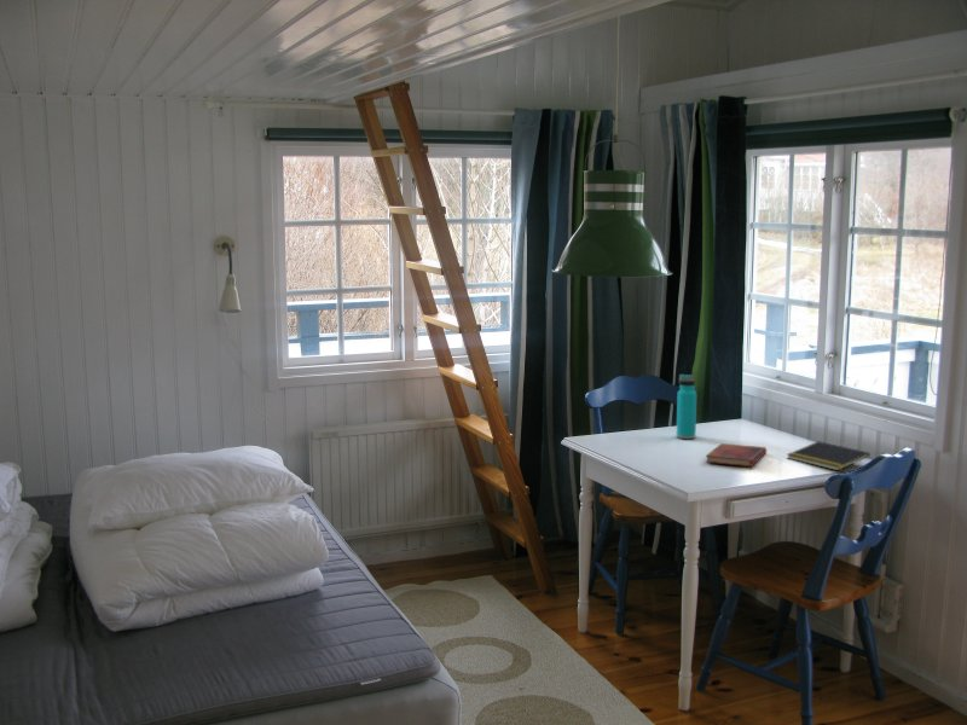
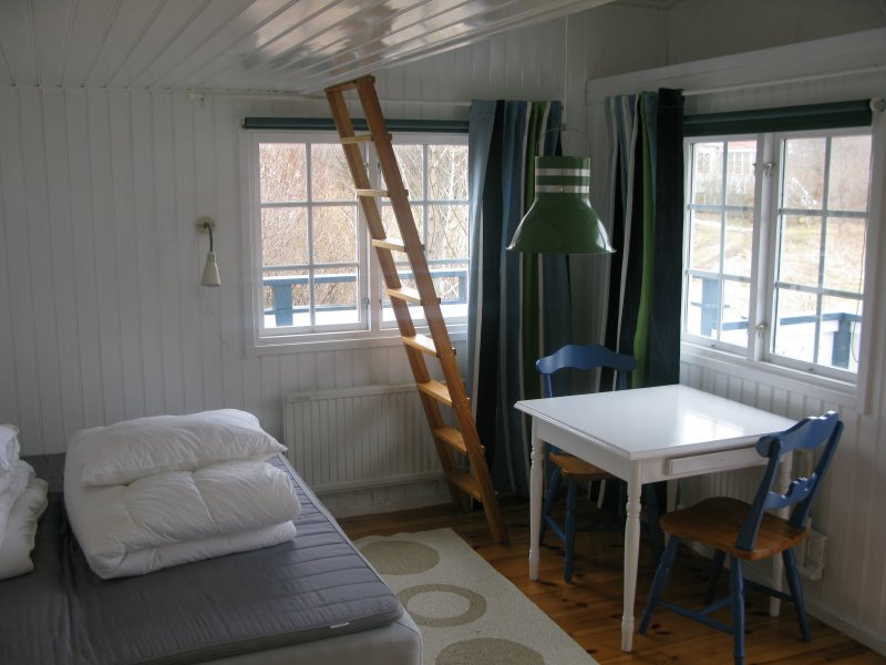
- water bottle [676,373,697,440]
- diary [705,442,768,468]
- notepad [786,440,872,471]
